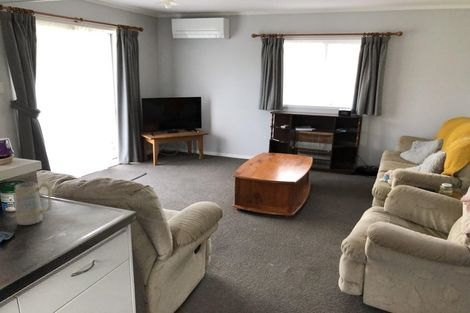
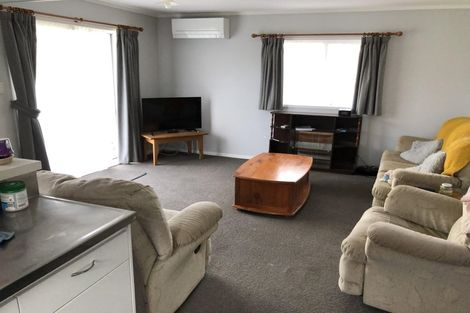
- mug [14,182,53,226]
